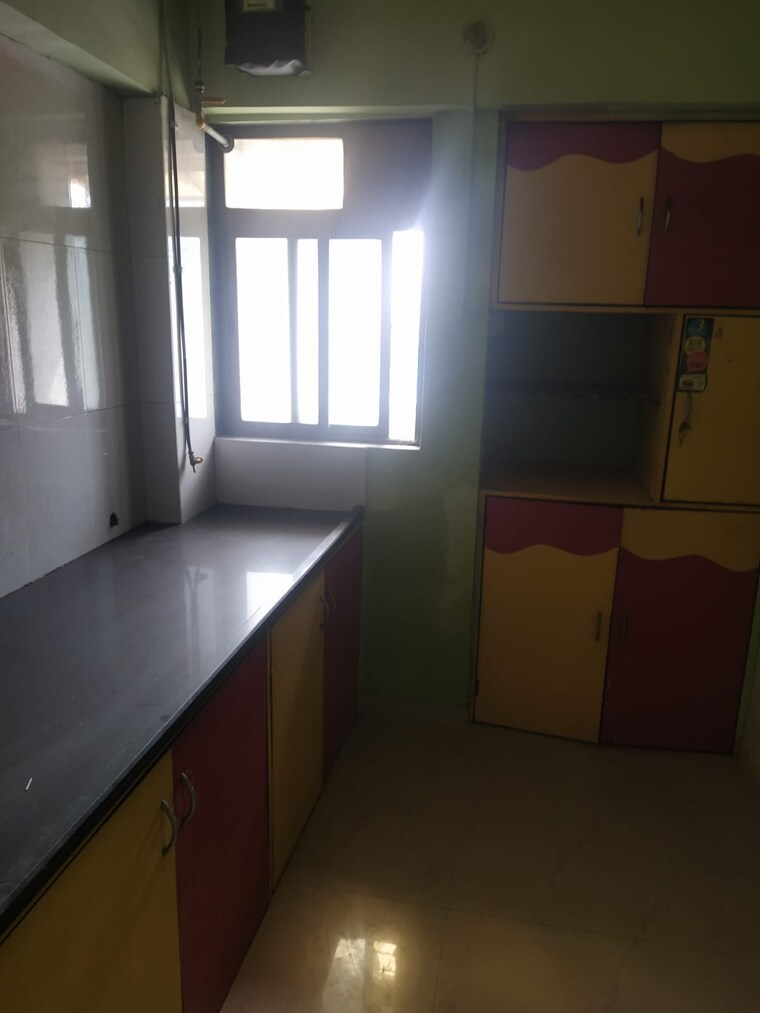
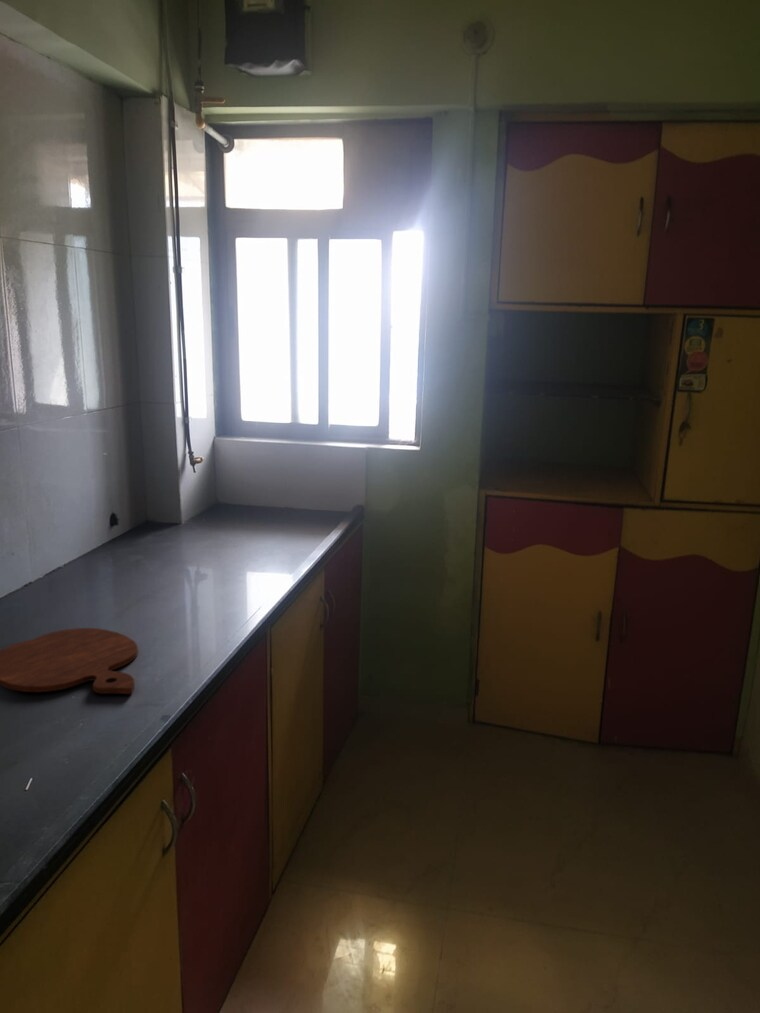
+ cutting board [0,627,139,695]
